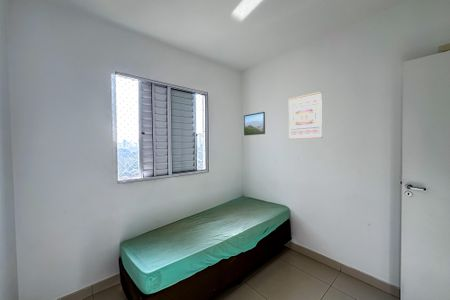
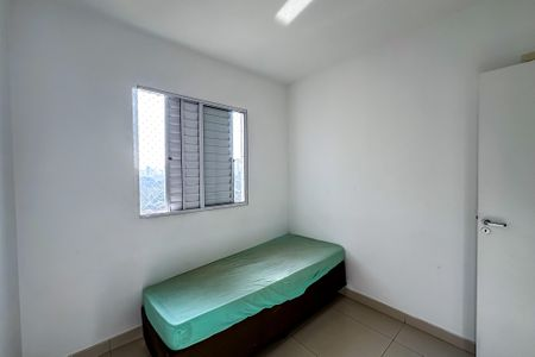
- wall art [288,91,323,140]
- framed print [243,111,266,136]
